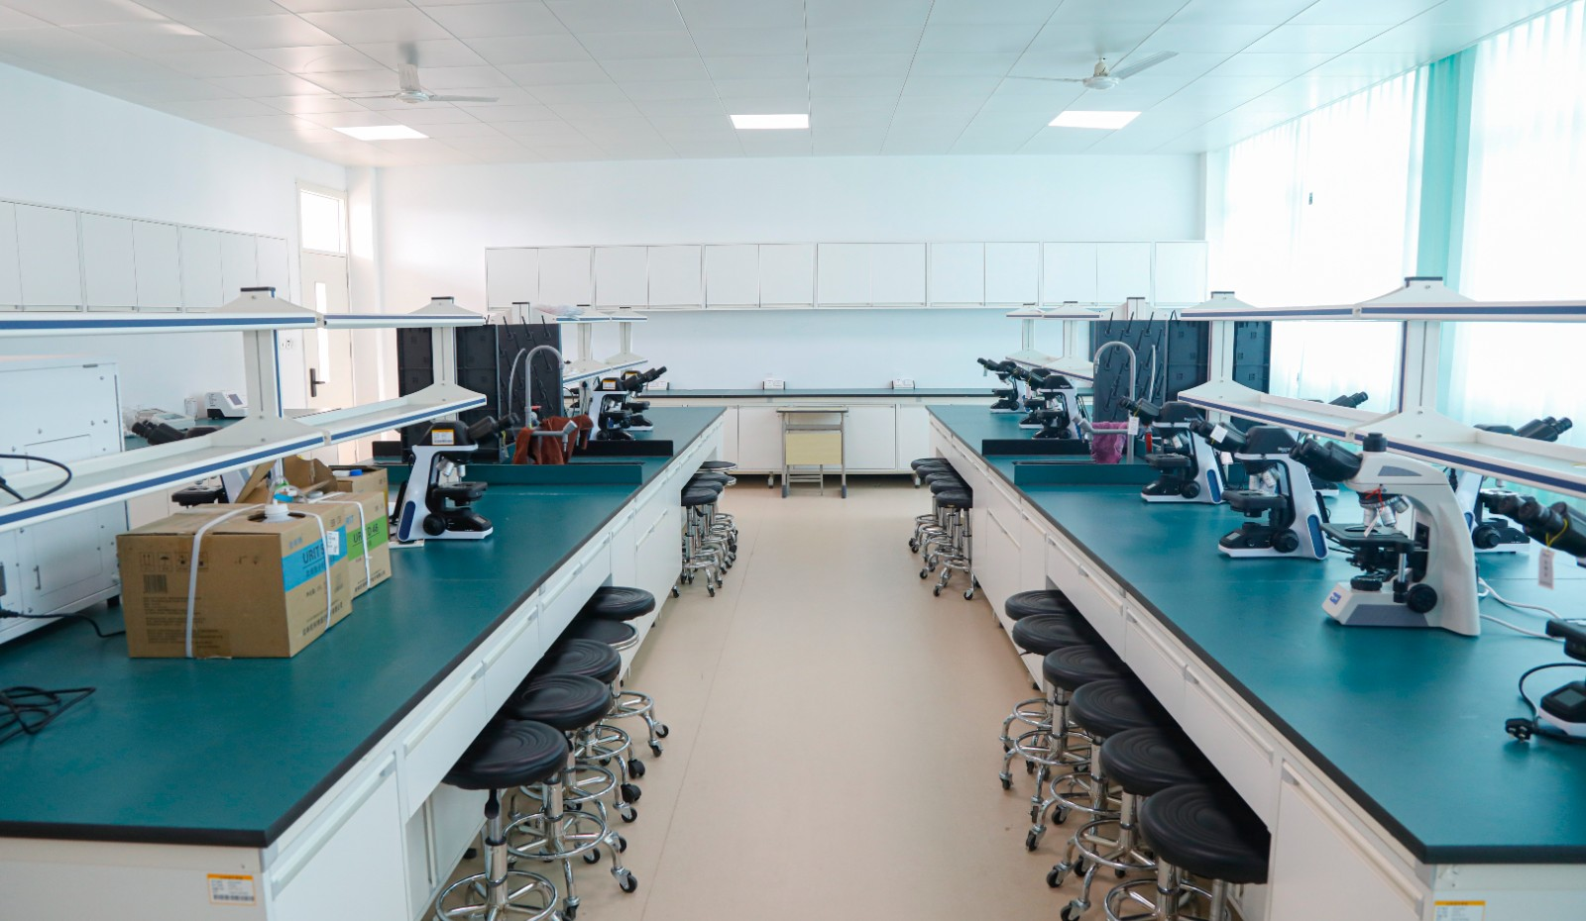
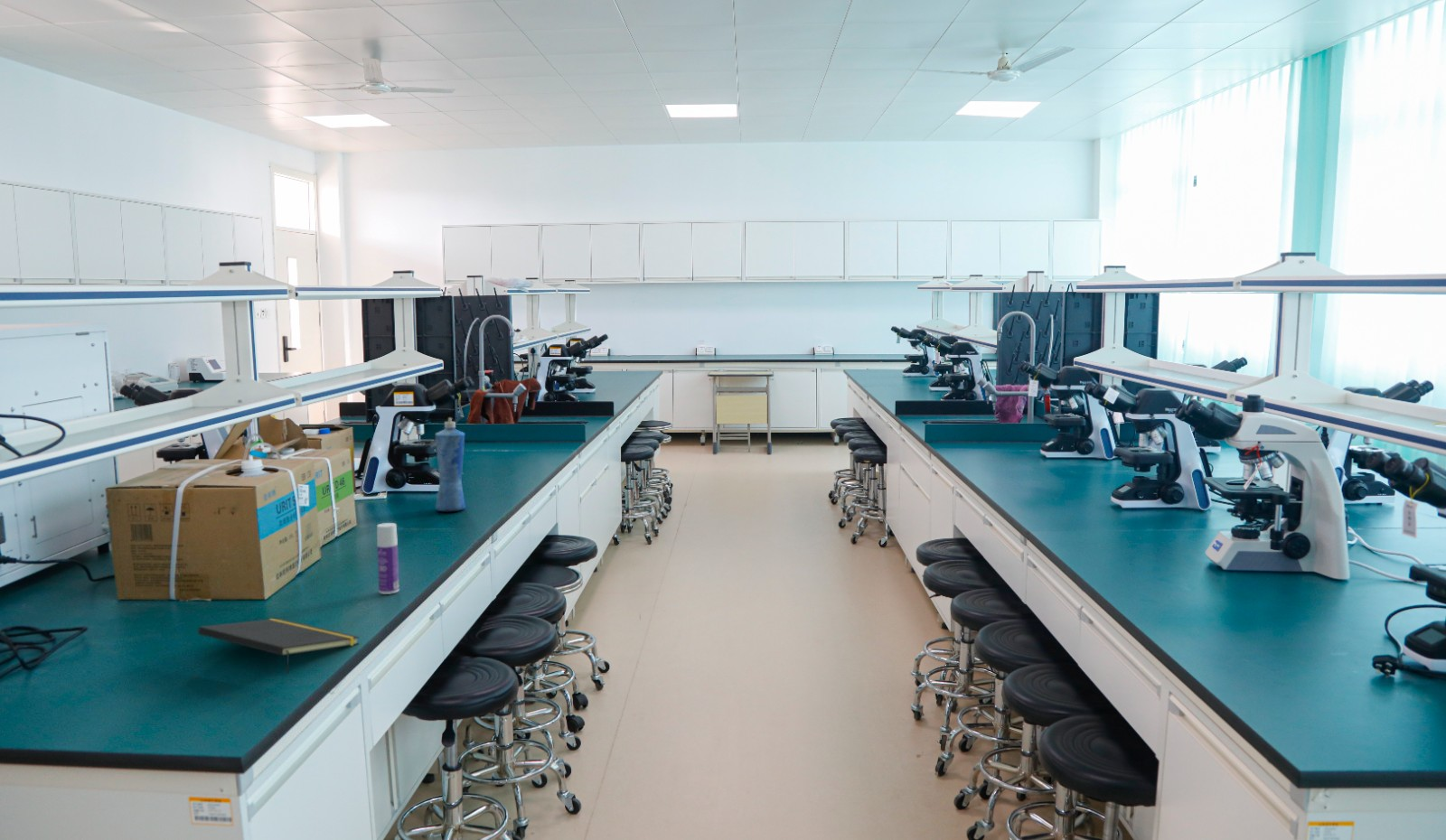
+ notepad [197,618,361,675]
+ squeeze bottle [434,416,466,512]
+ bottle [376,522,399,595]
